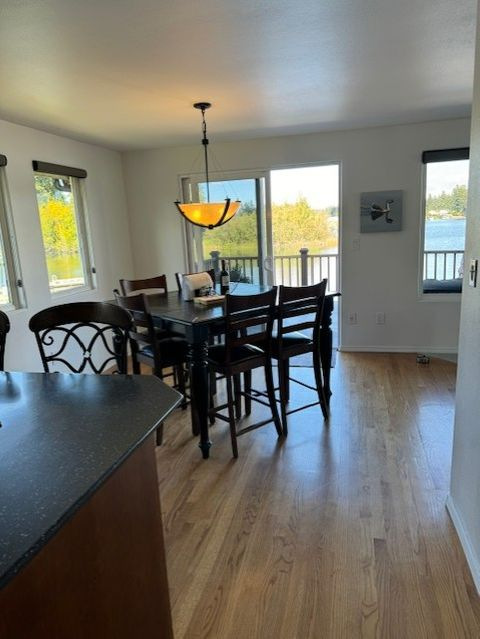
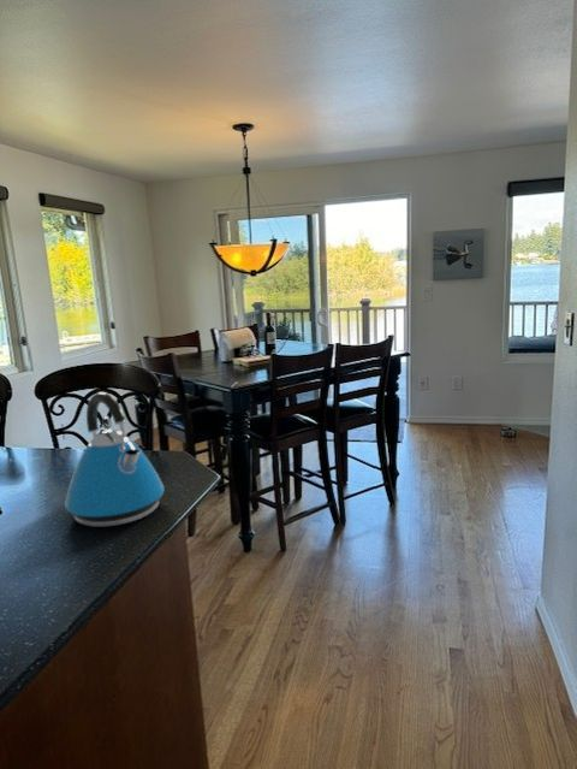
+ kettle [64,391,166,528]
